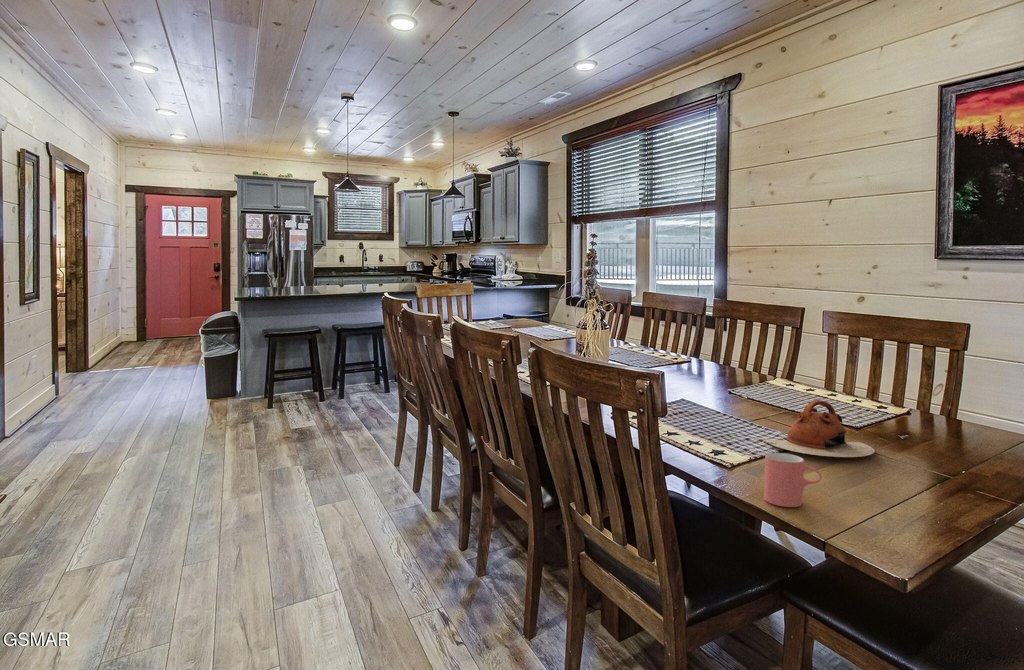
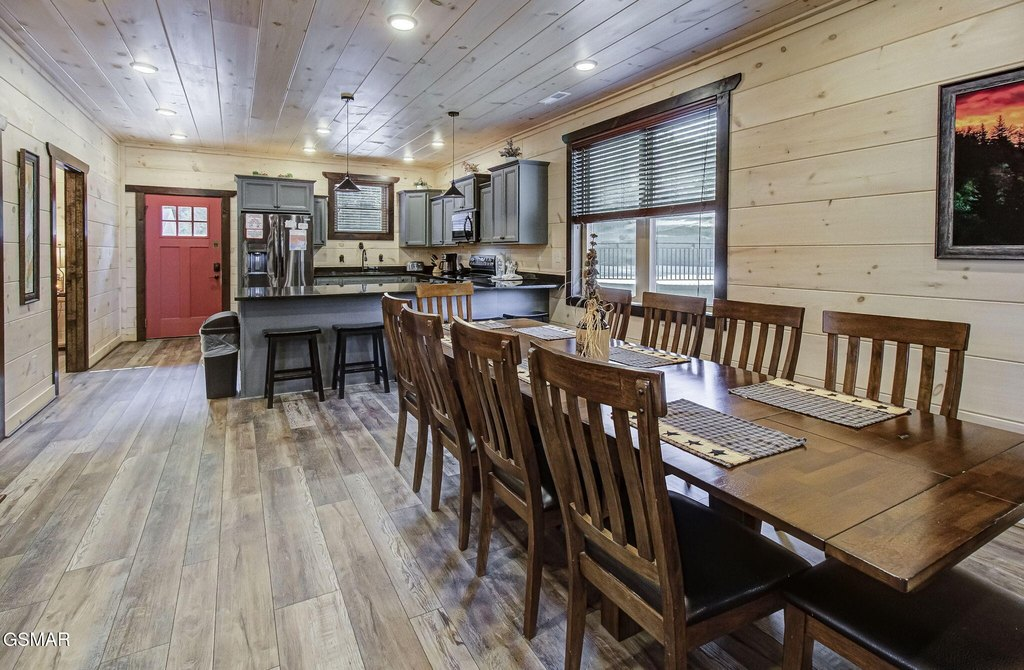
- cup [763,452,823,508]
- teapot [764,399,876,458]
